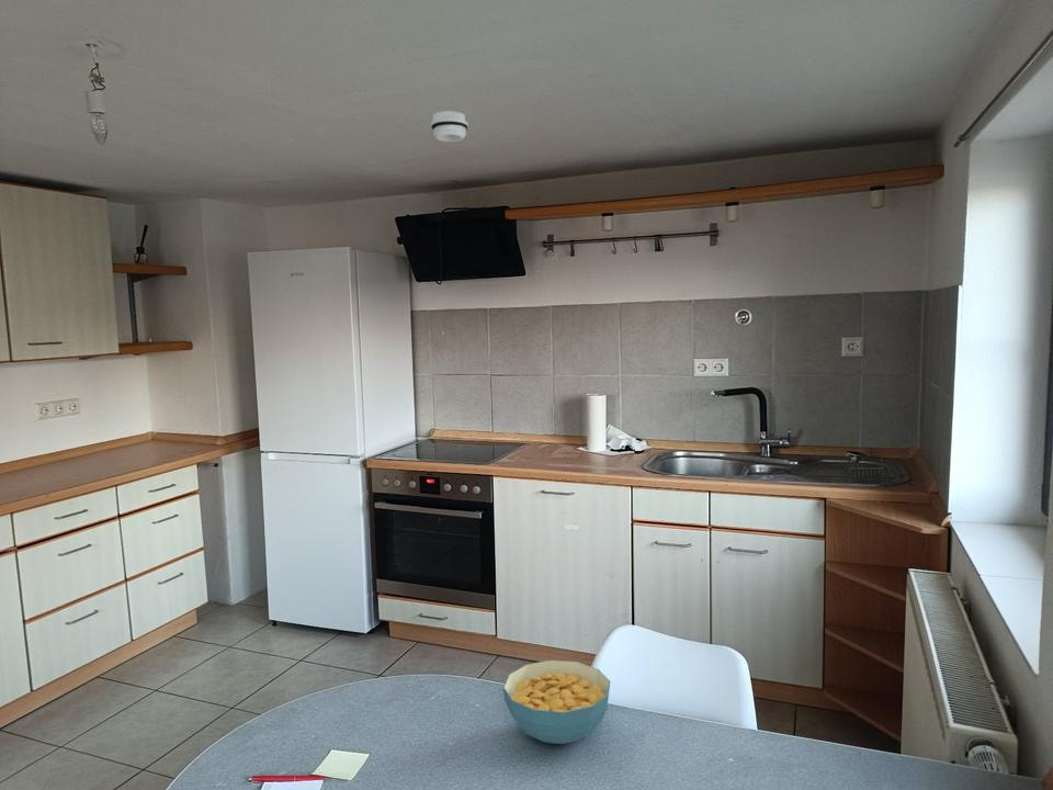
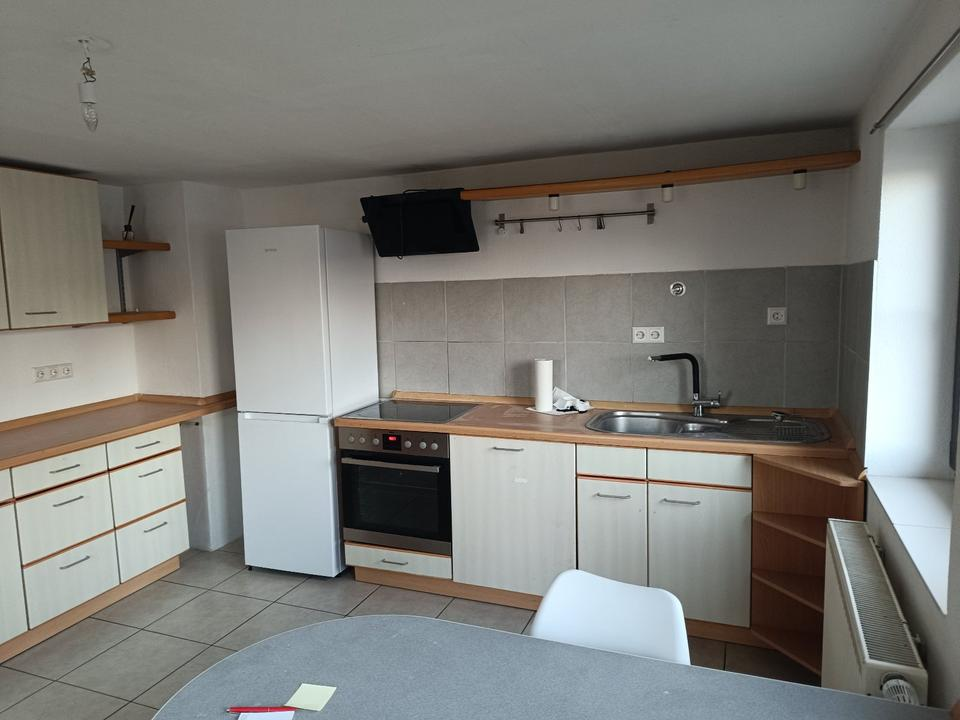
- smoke detector [430,110,469,143]
- cereal bowl [502,659,611,745]
